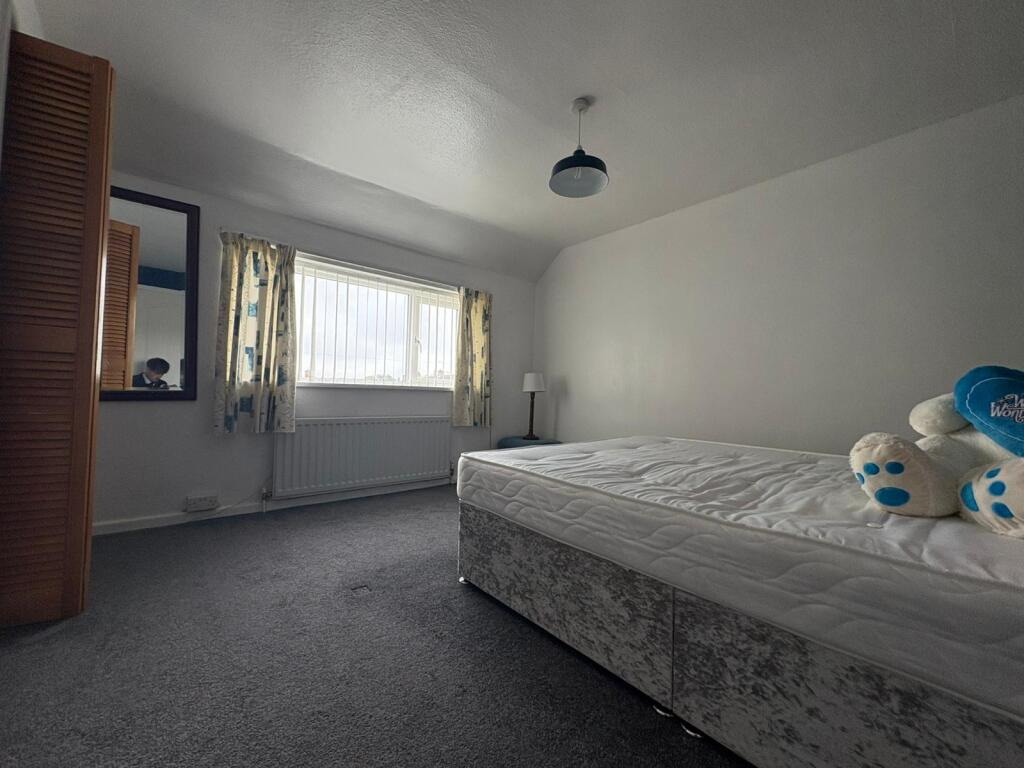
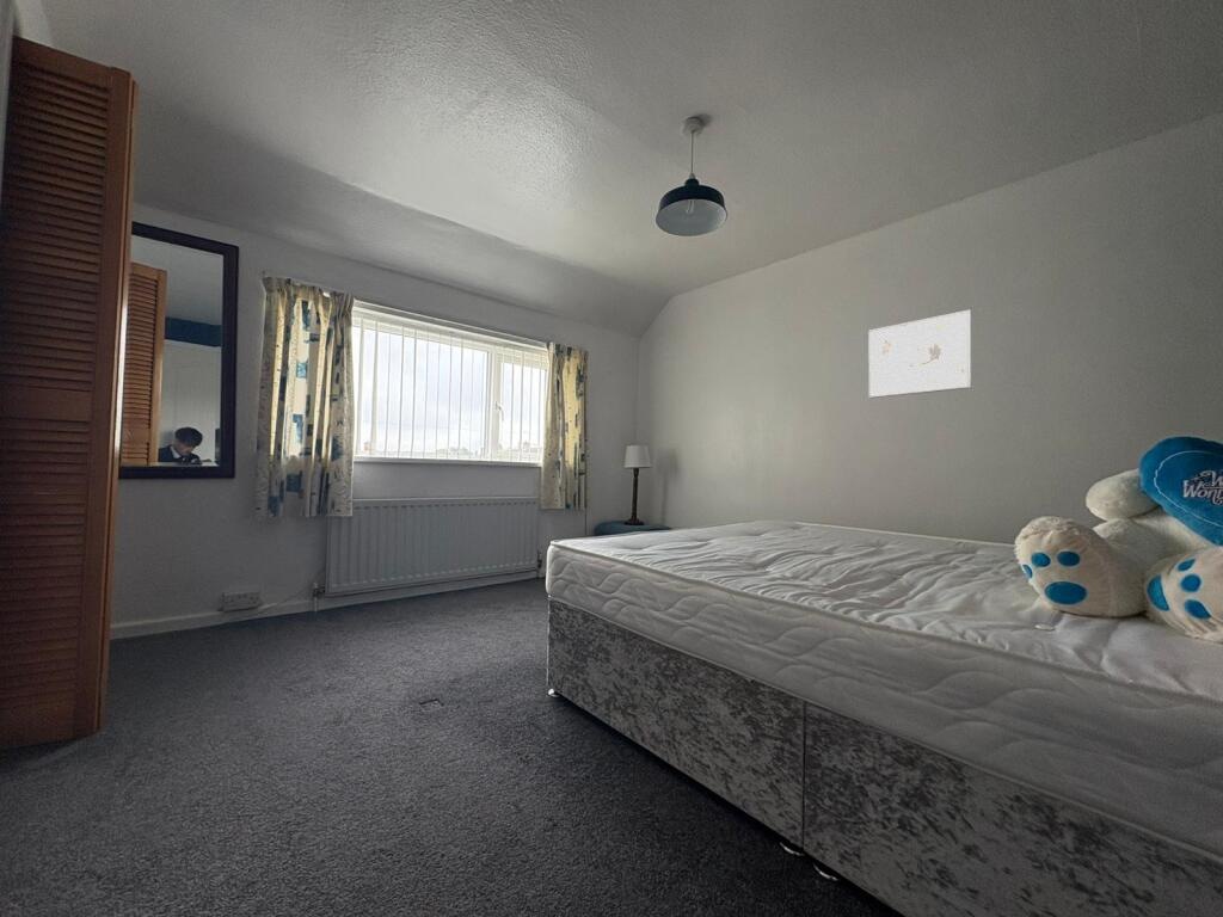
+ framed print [867,309,972,399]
